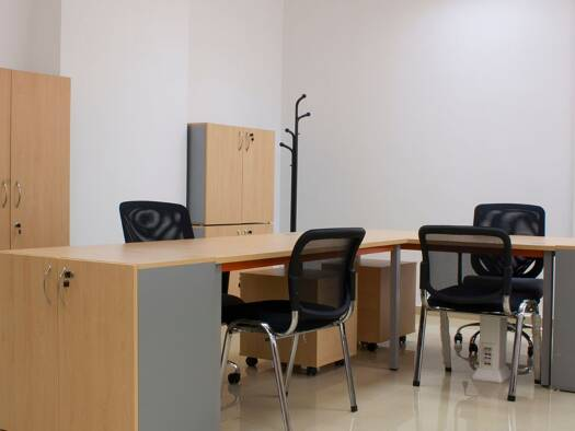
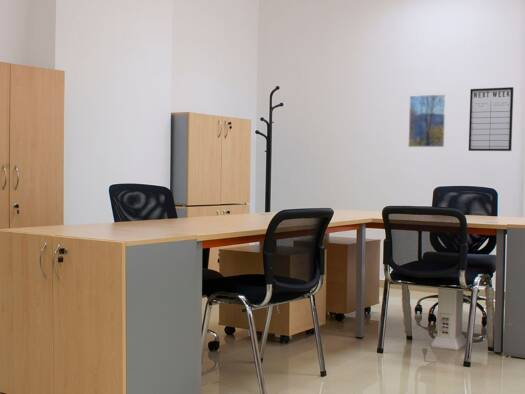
+ writing board [468,86,515,152]
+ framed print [407,94,447,148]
